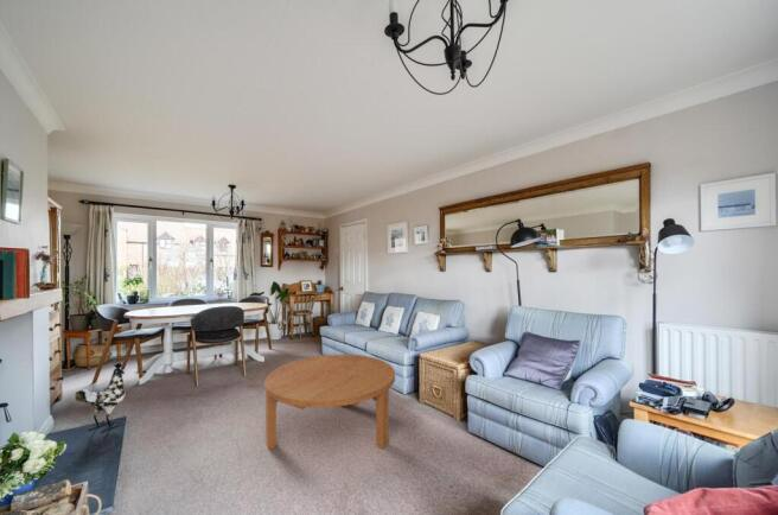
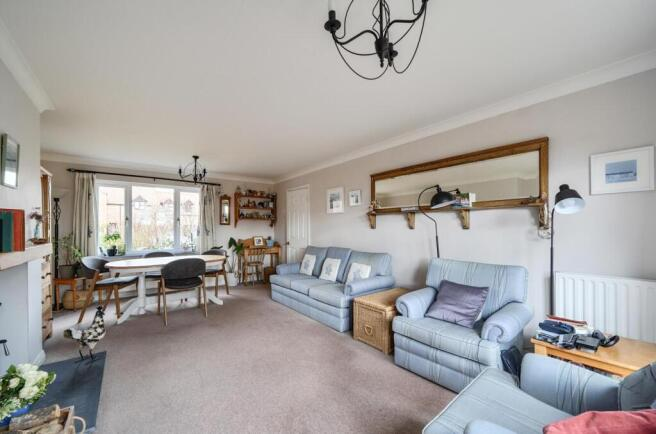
- coffee table [263,354,396,451]
